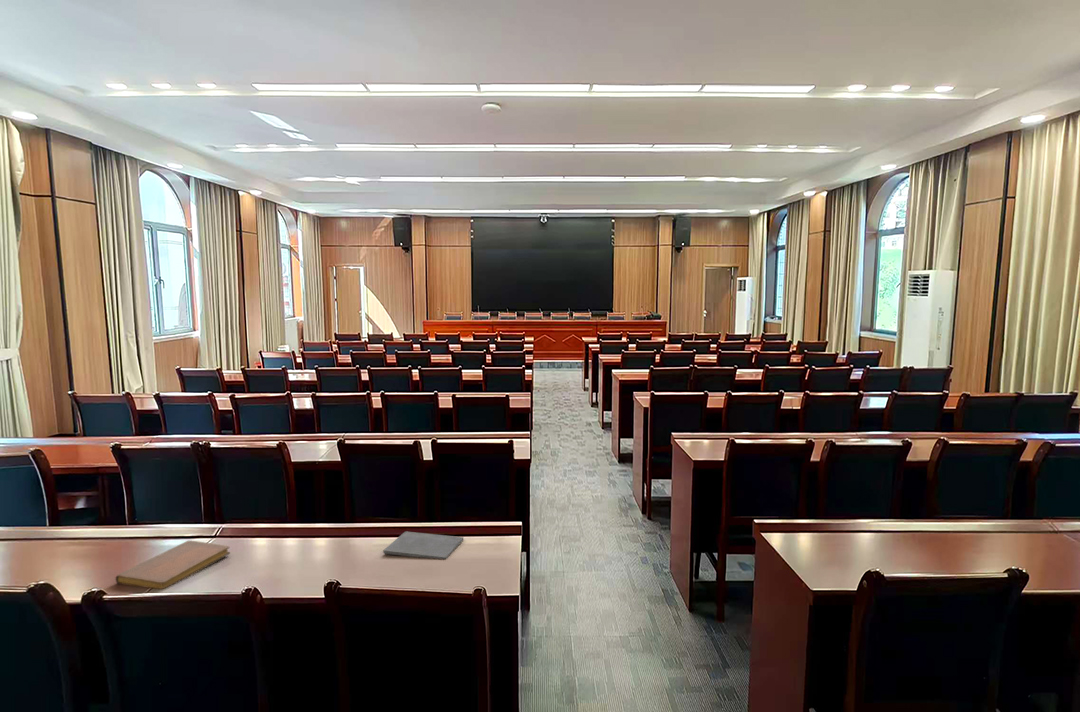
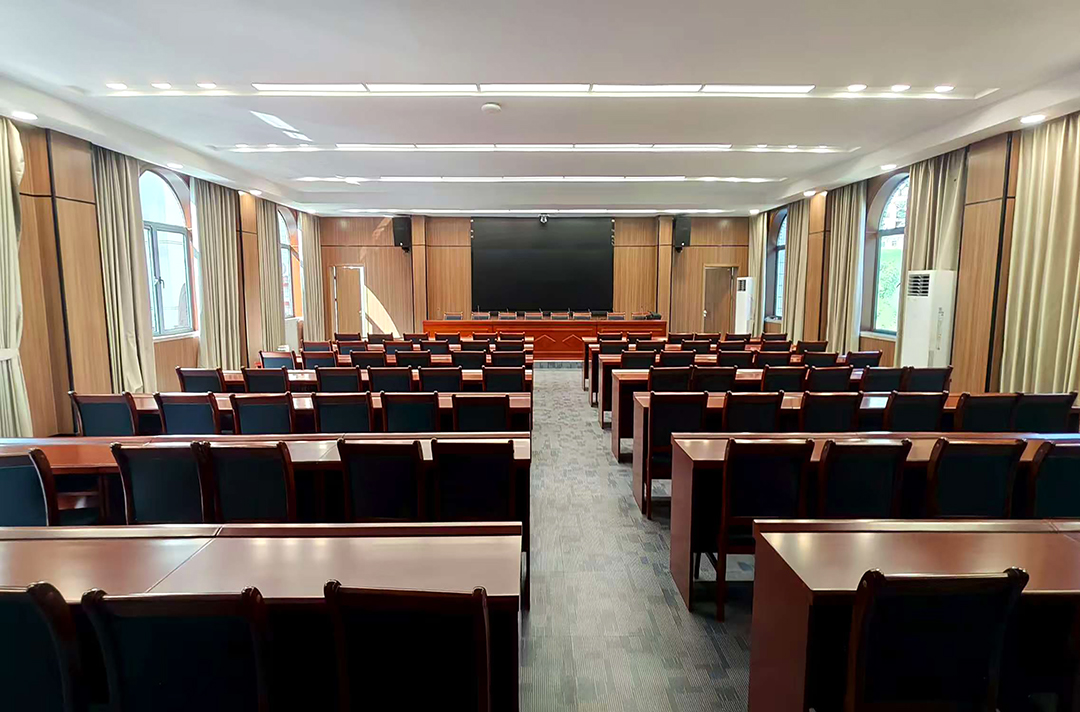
- notepad [382,531,464,560]
- notebook [115,539,231,590]
